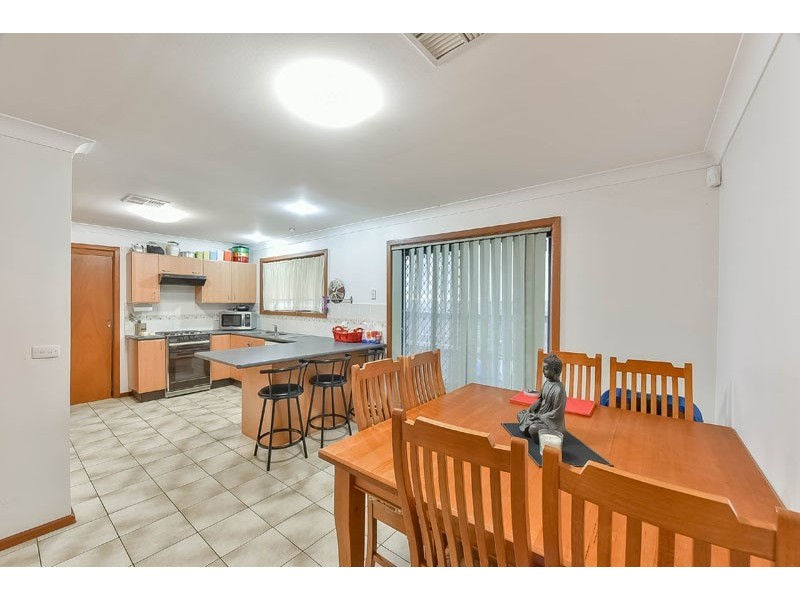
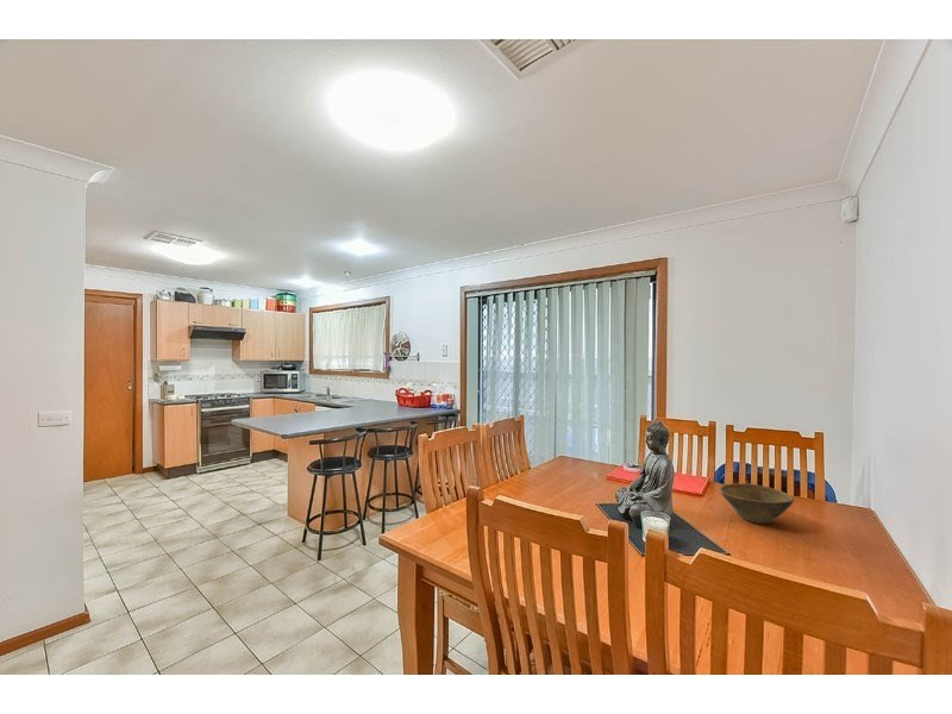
+ bowl [719,482,795,525]
